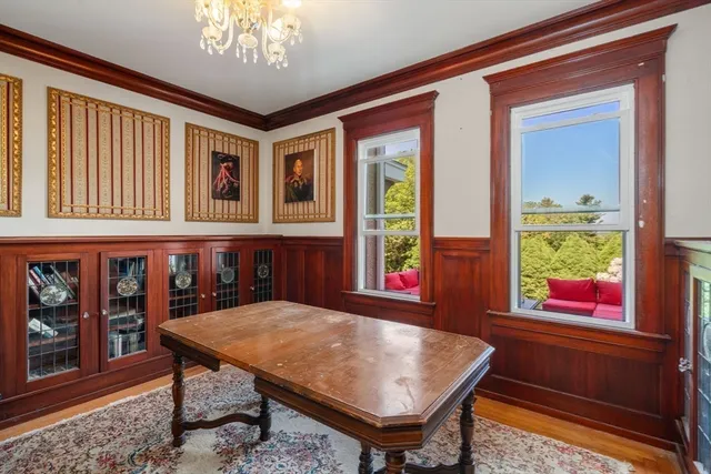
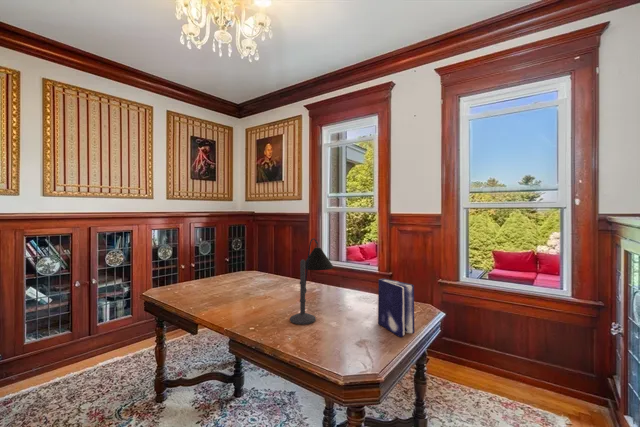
+ desk lamp [289,237,334,325]
+ book [377,278,416,338]
